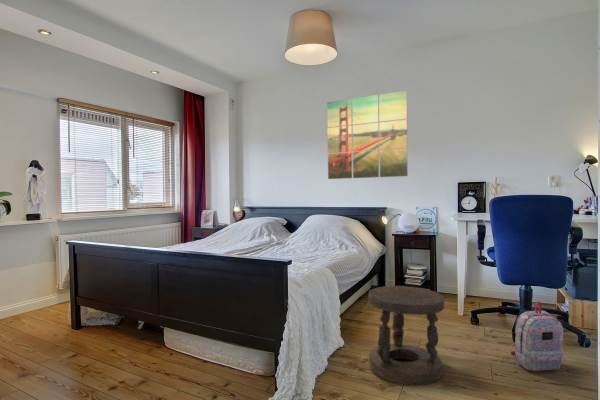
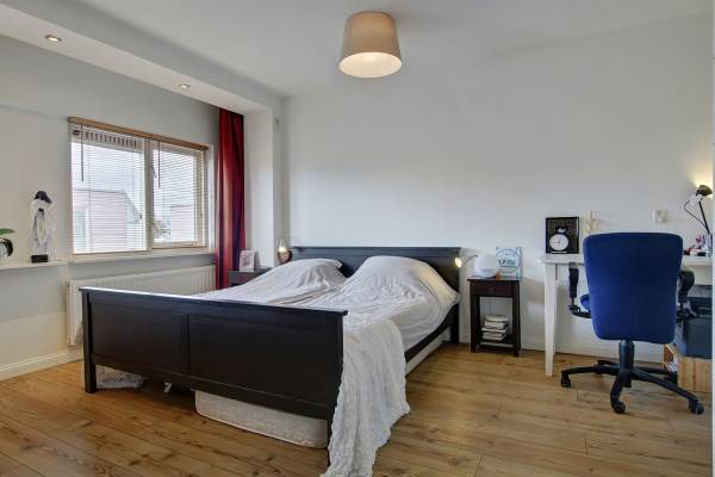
- wall art [326,90,409,180]
- stool [367,285,446,387]
- backpack [510,300,565,372]
